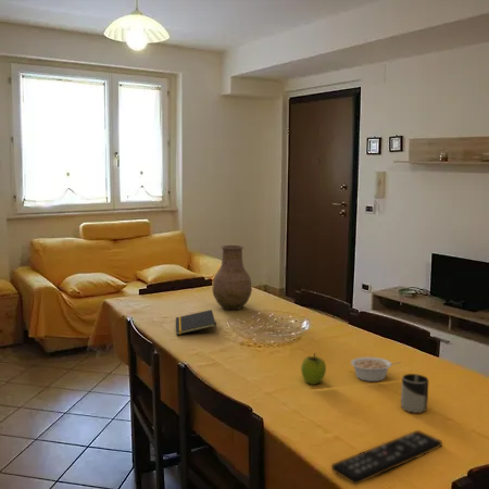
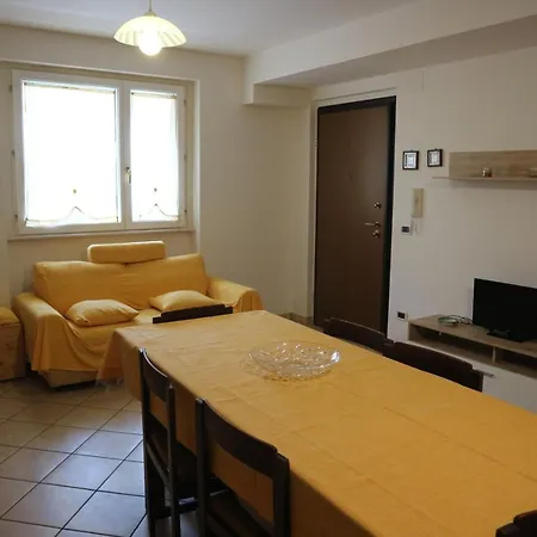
- vase [211,244,253,311]
- fruit [300,352,327,386]
- remote control [330,429,443,486]
- notepad [175,309,217,336]
- cup [400,373,429,414]
- legume [350,356,402,383]
